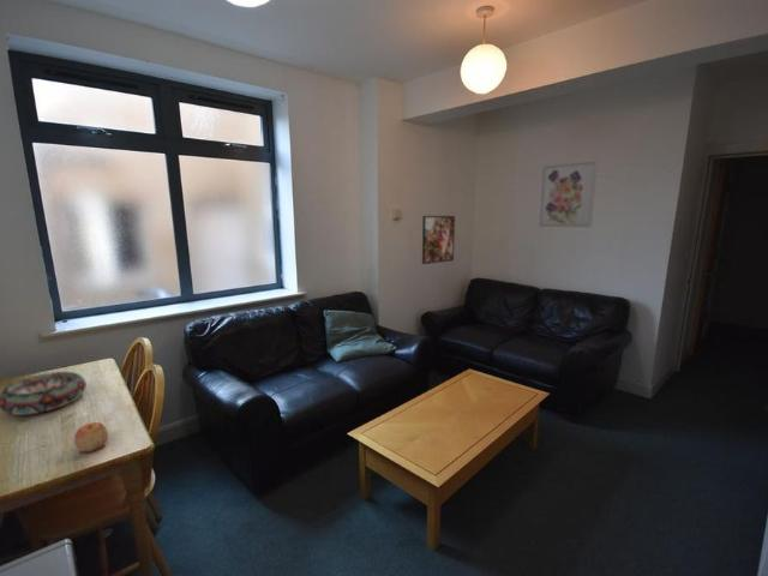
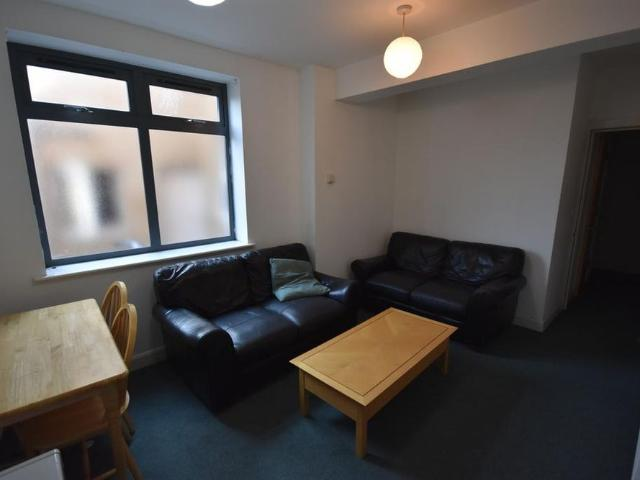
- wall art [538,160,599,229]
- decorative bowl [0,371,88,416]
- apple [73,421,109,454]
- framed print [421,215,456,265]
